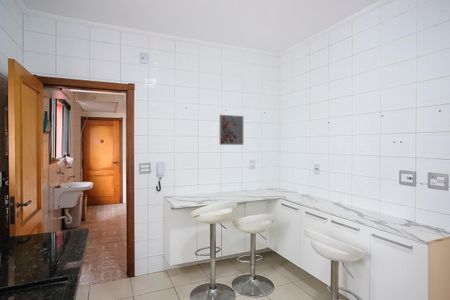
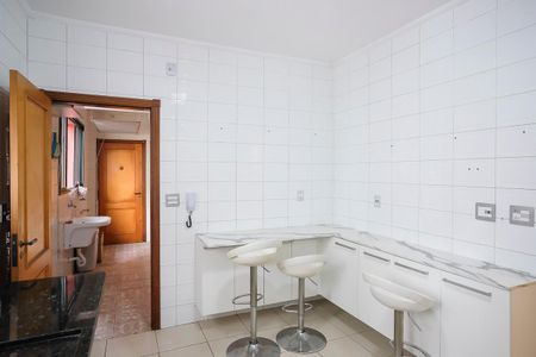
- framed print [219,114,244,146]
